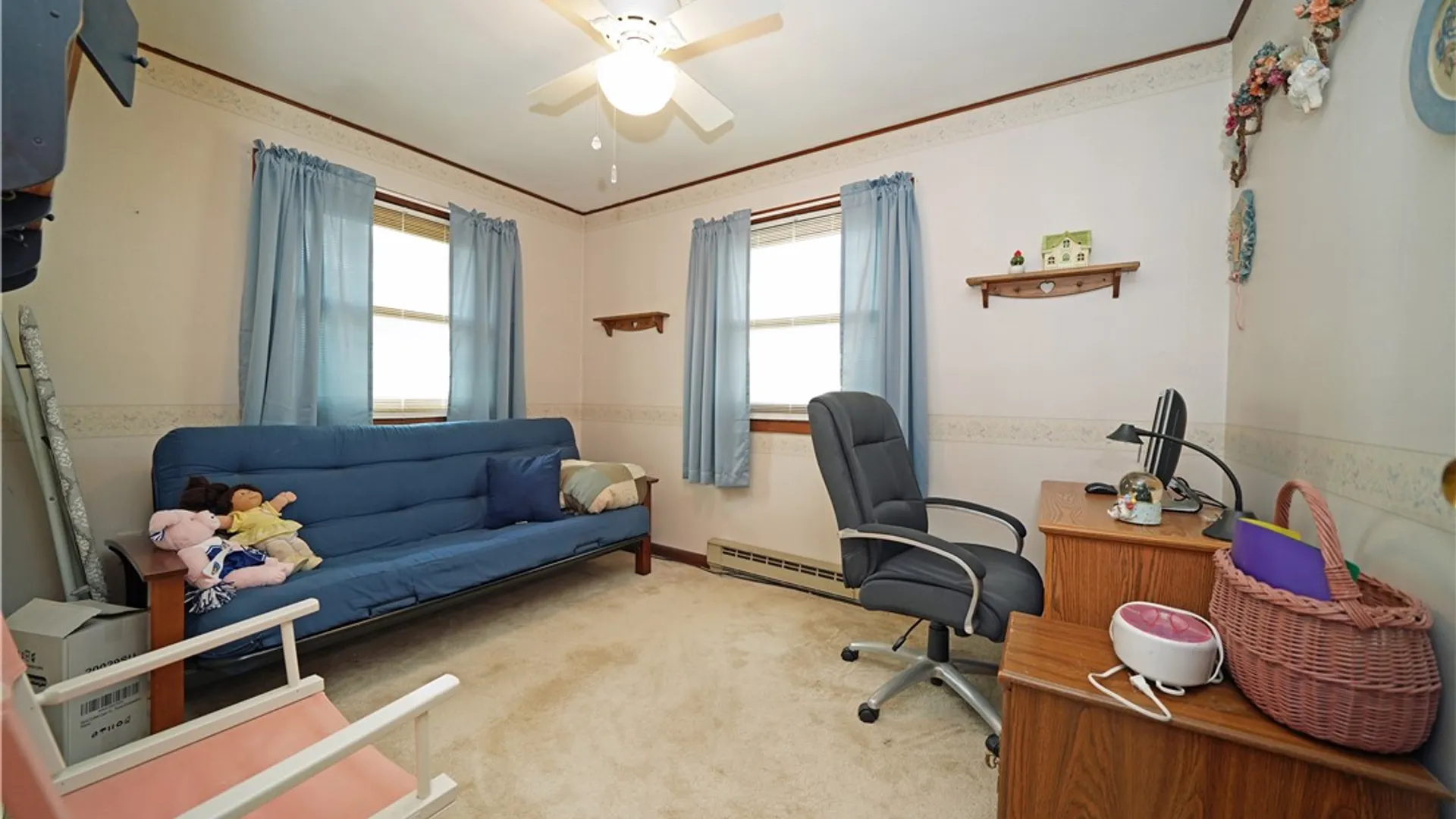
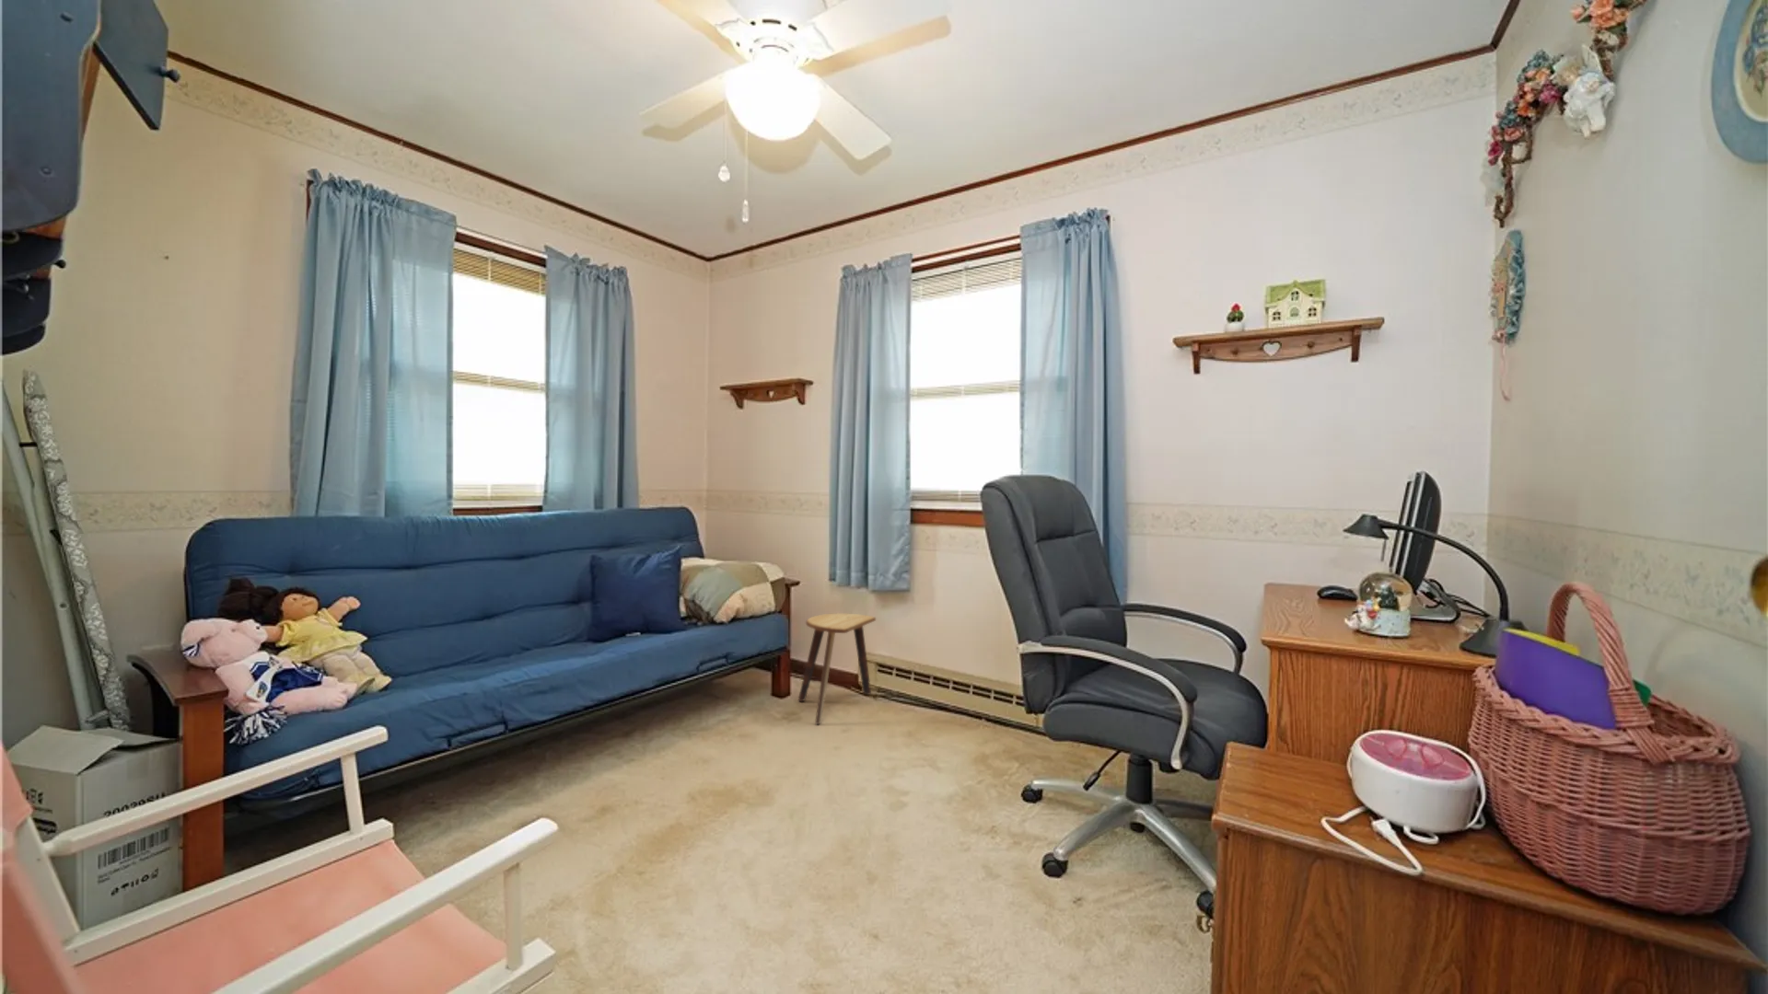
+ stool [798,612,877,726]
